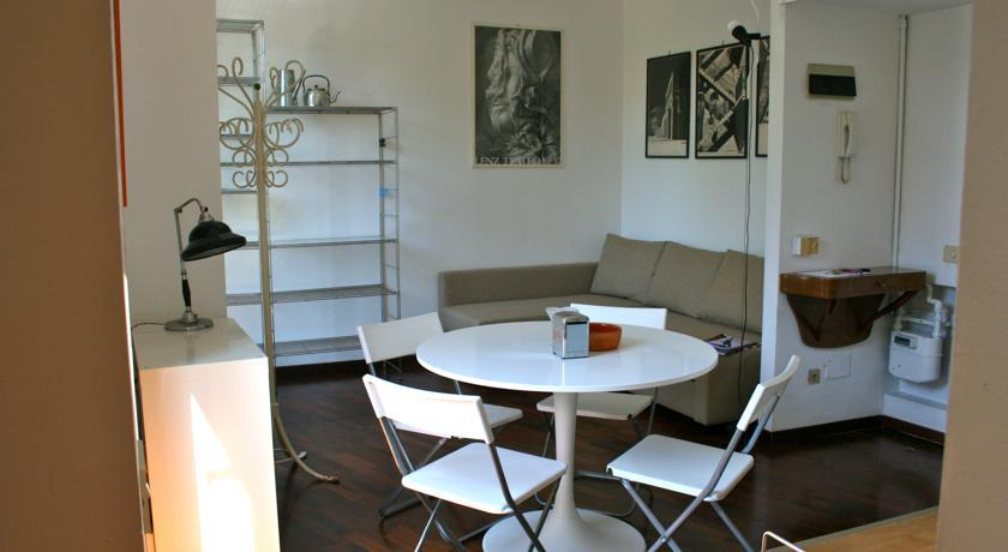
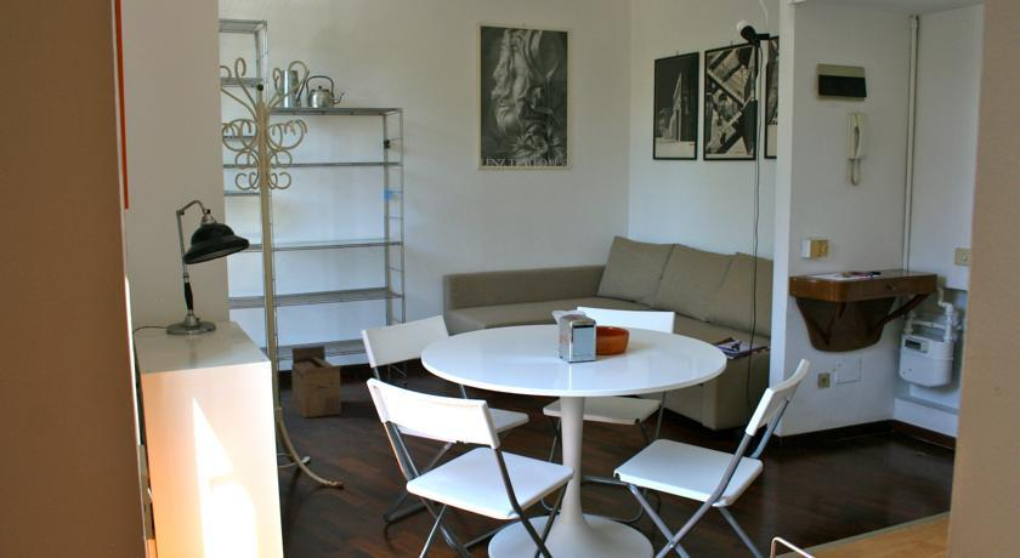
+ cardboard box [290,345,344,419]
